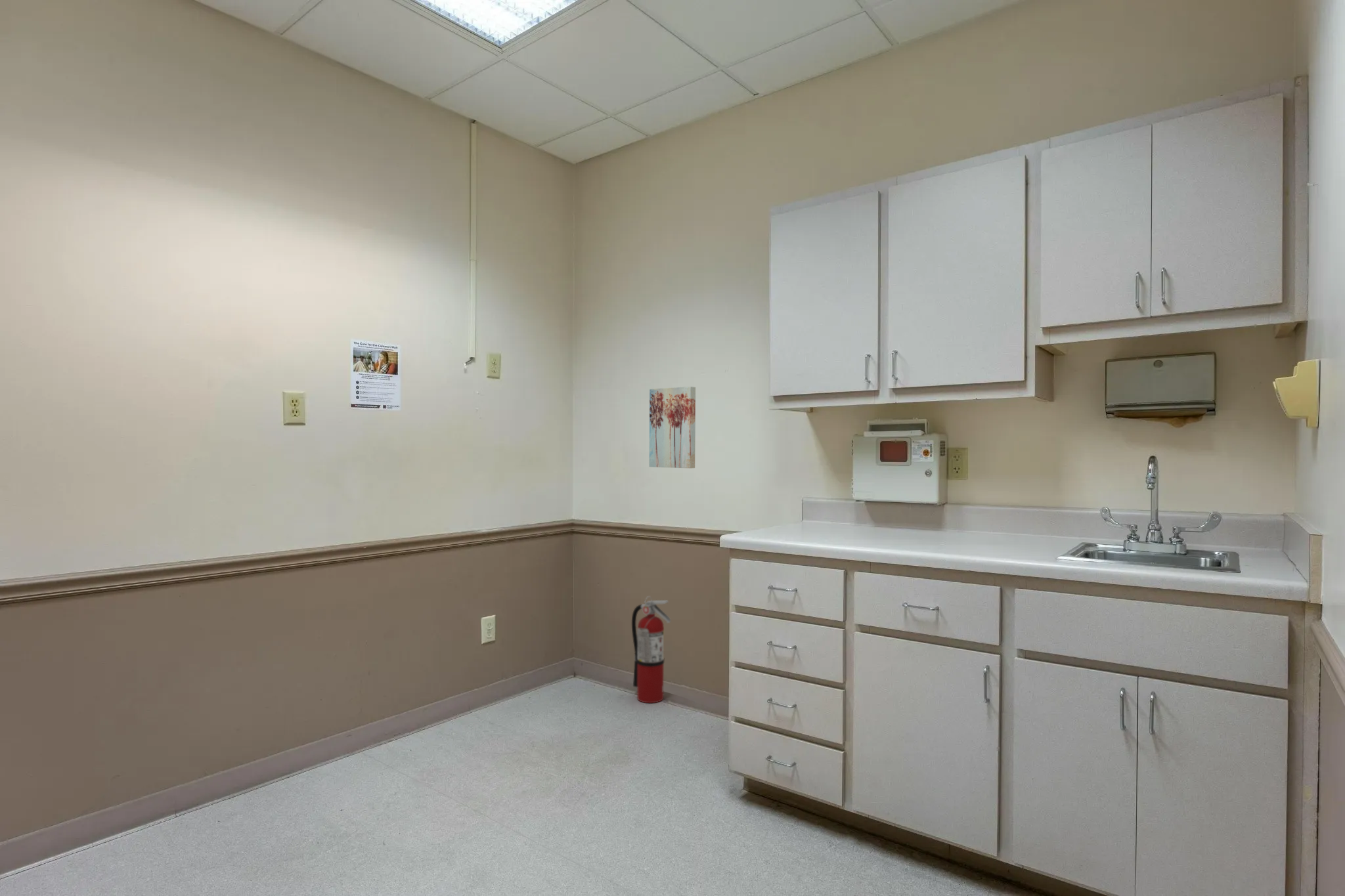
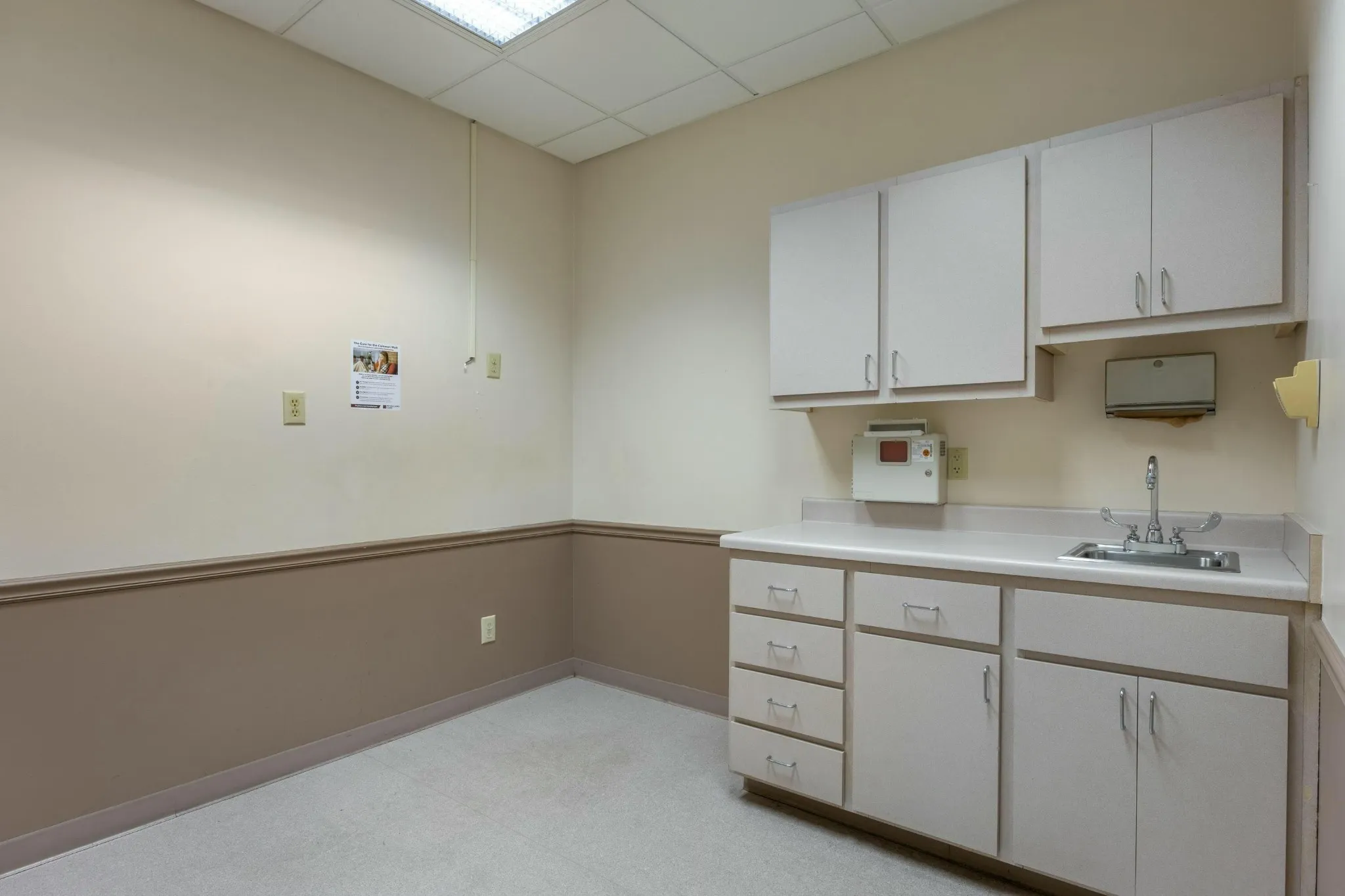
- fire extinguisher [631,595,671,704]
- wall art [648,386,696,469]
